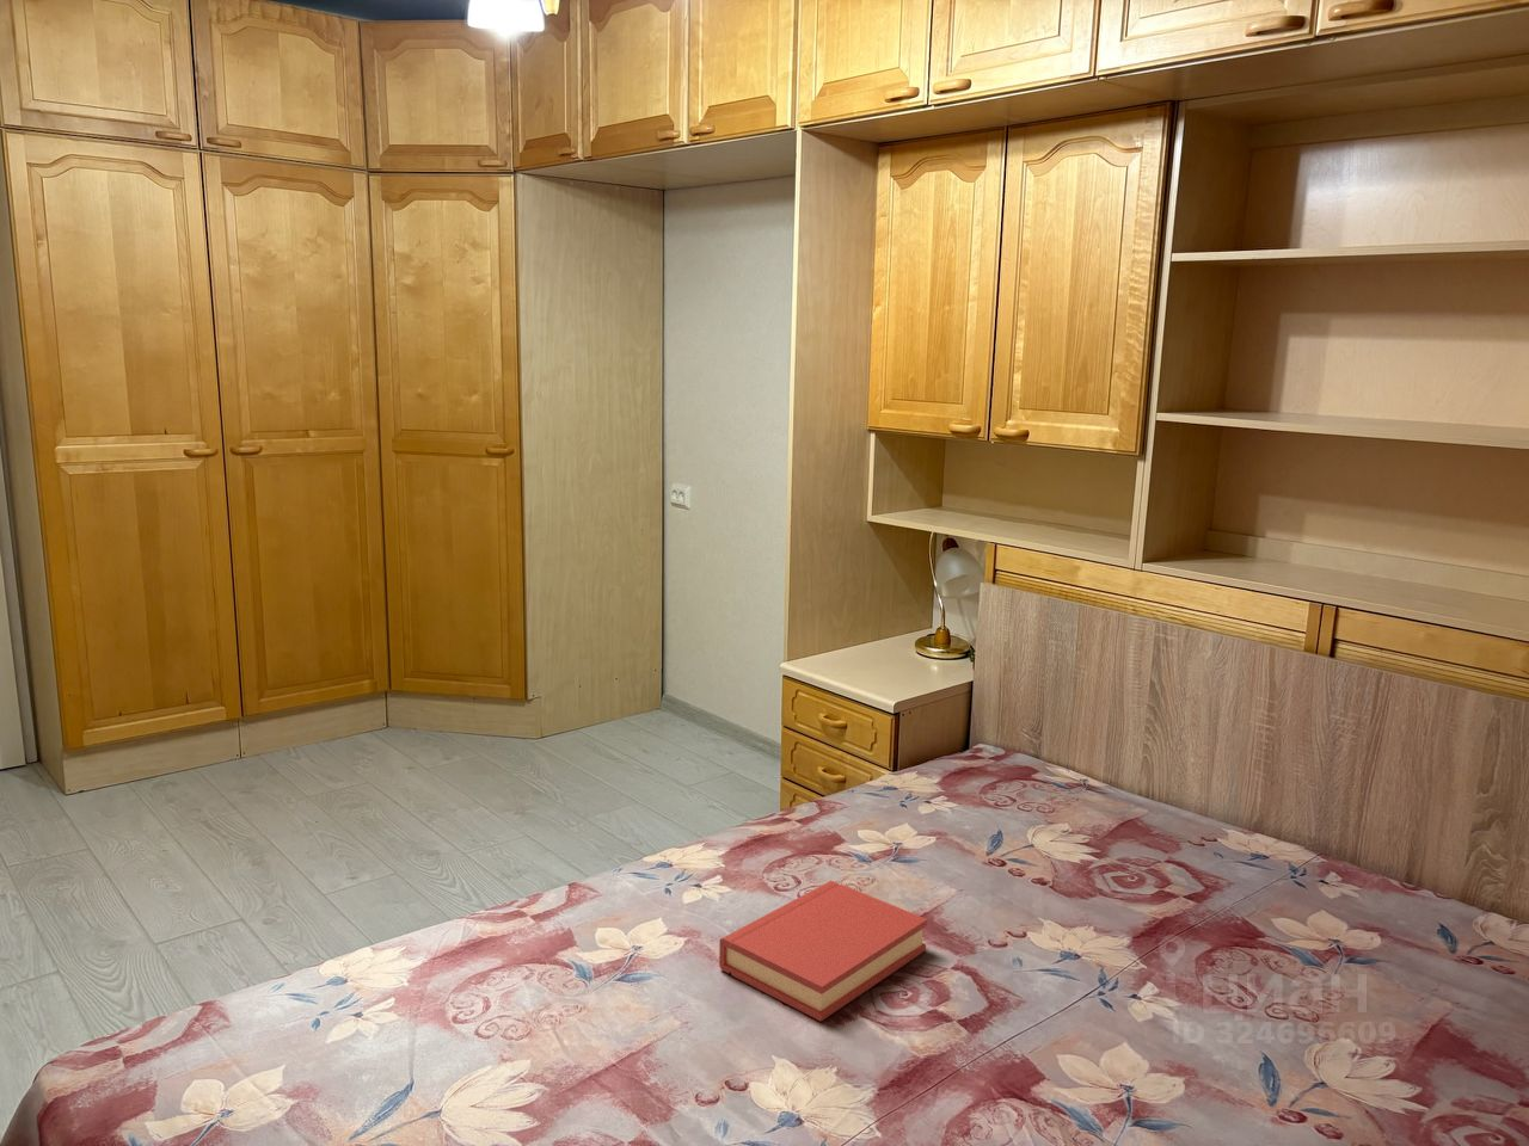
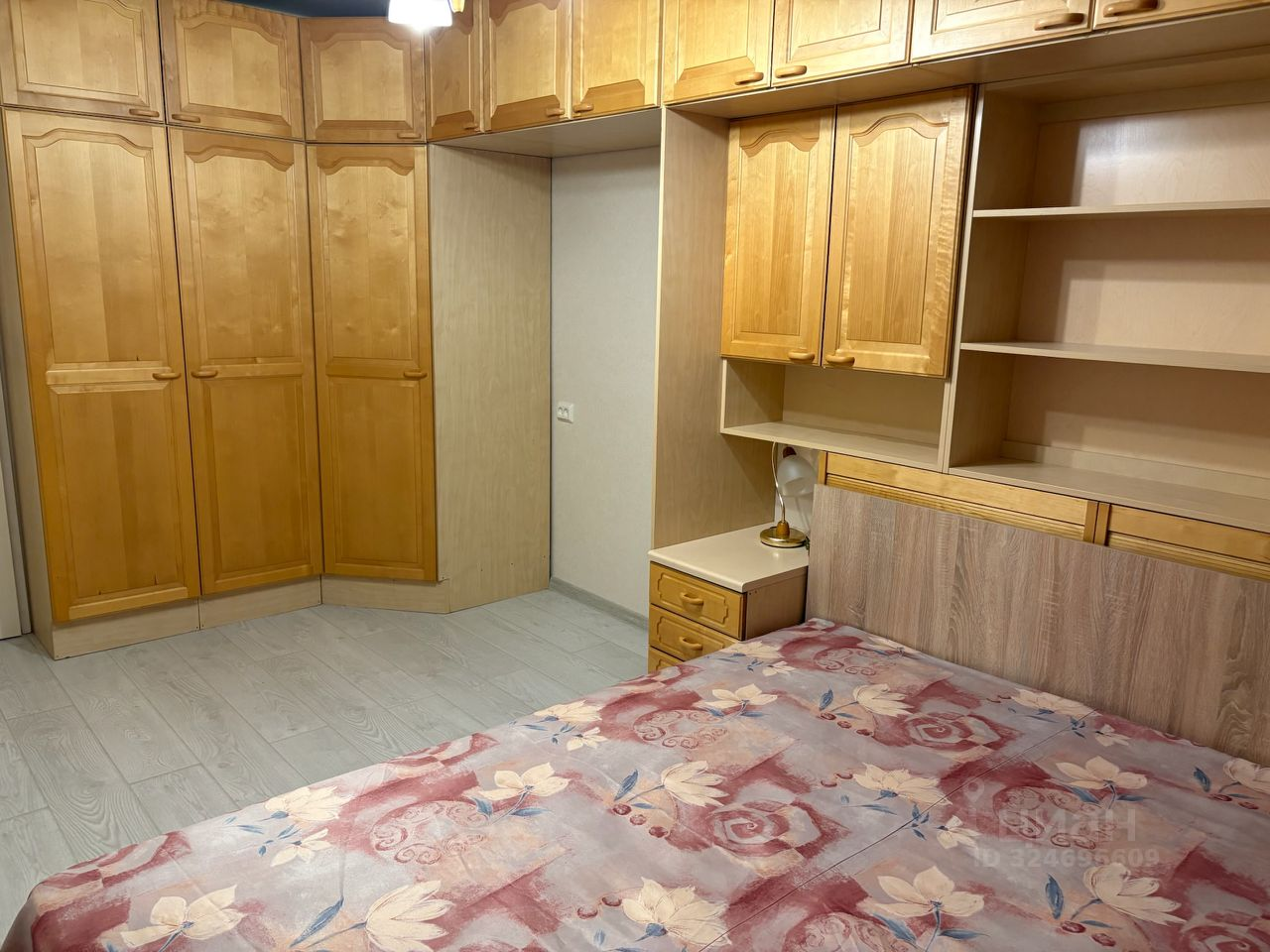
- hardback book [718,880,928,1022]
